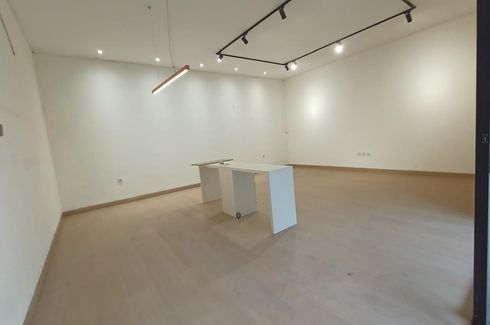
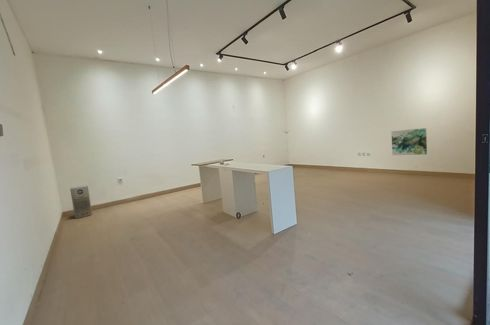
+ air purifier [69,184,93,219]
+ wall art [390,127,428,156]
